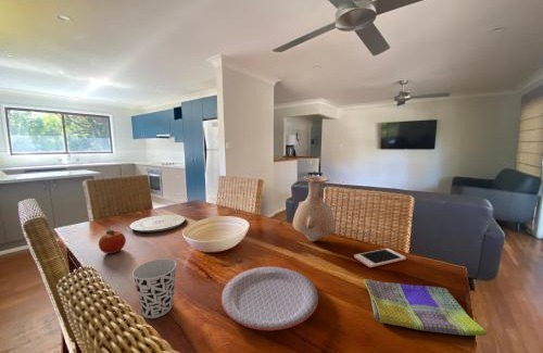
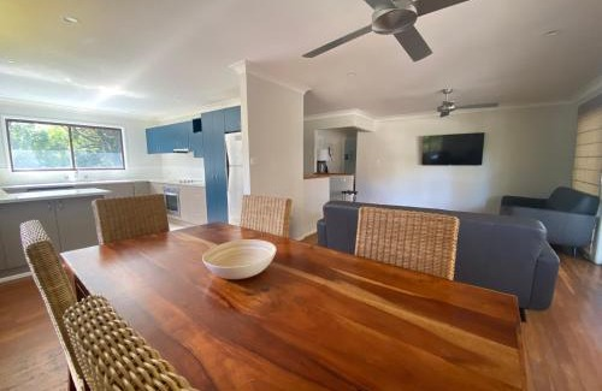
- cell phone [353,248,407,268]
- dish towel [363,278,488,337]
- cup [131,257,178,319]
- plate [129,214,187,234]
- plate [220,265,319,331]
- vase [292,175,337,242]
- fruit [98,229,127,255]
